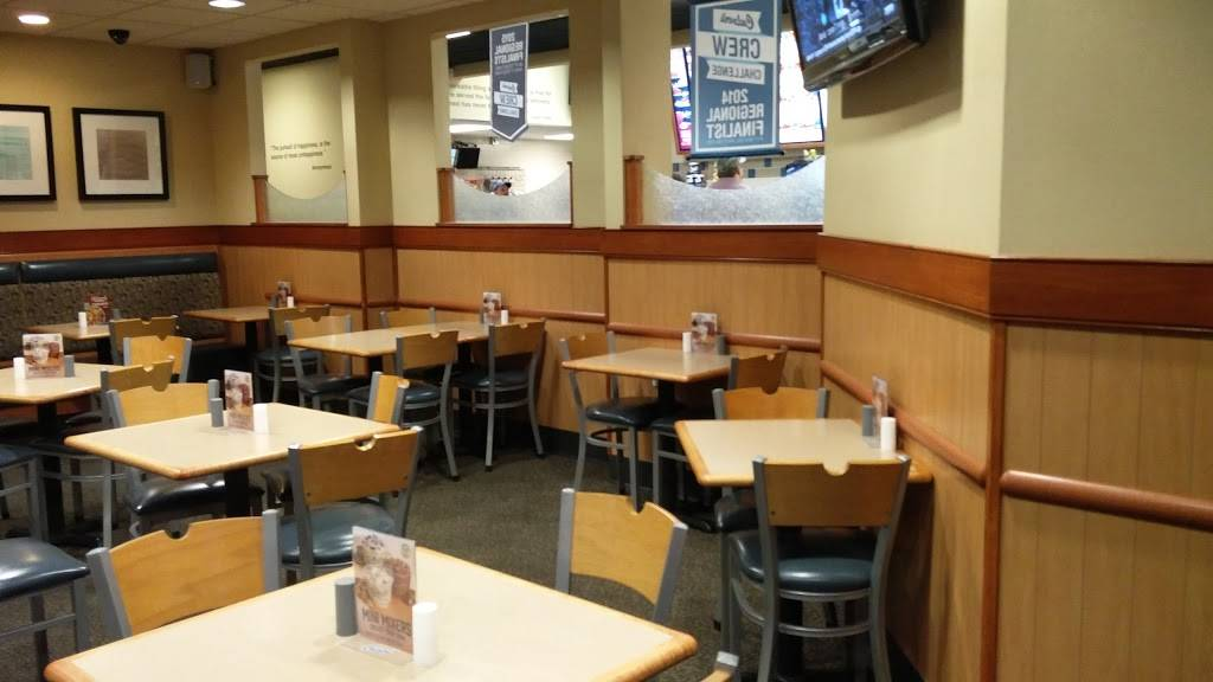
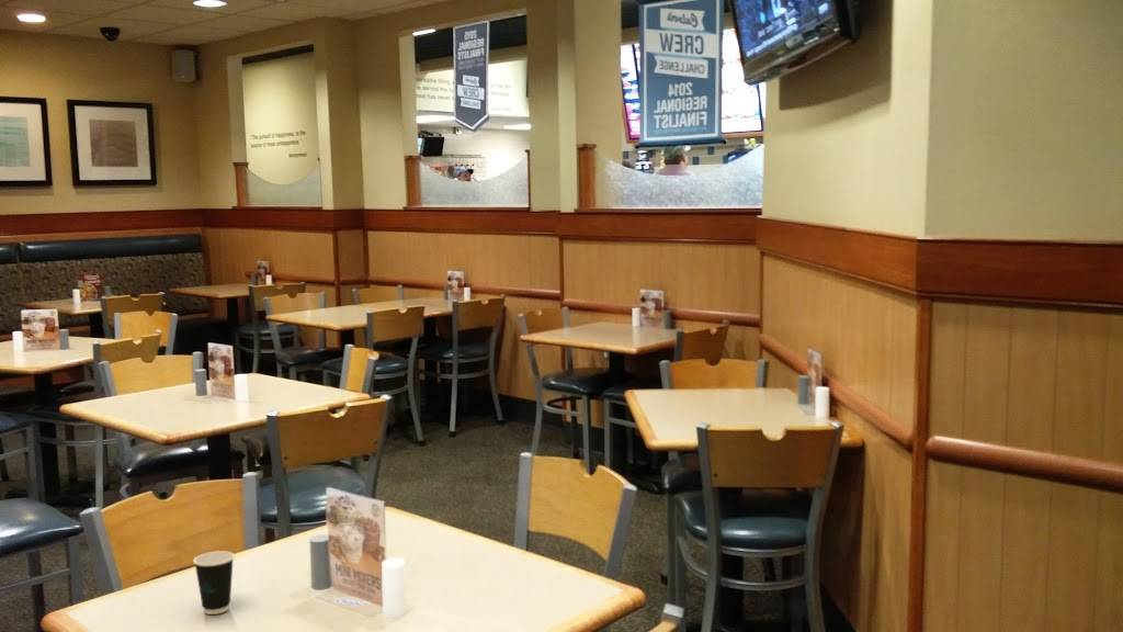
+ dixie cup [192,550,236,616]
